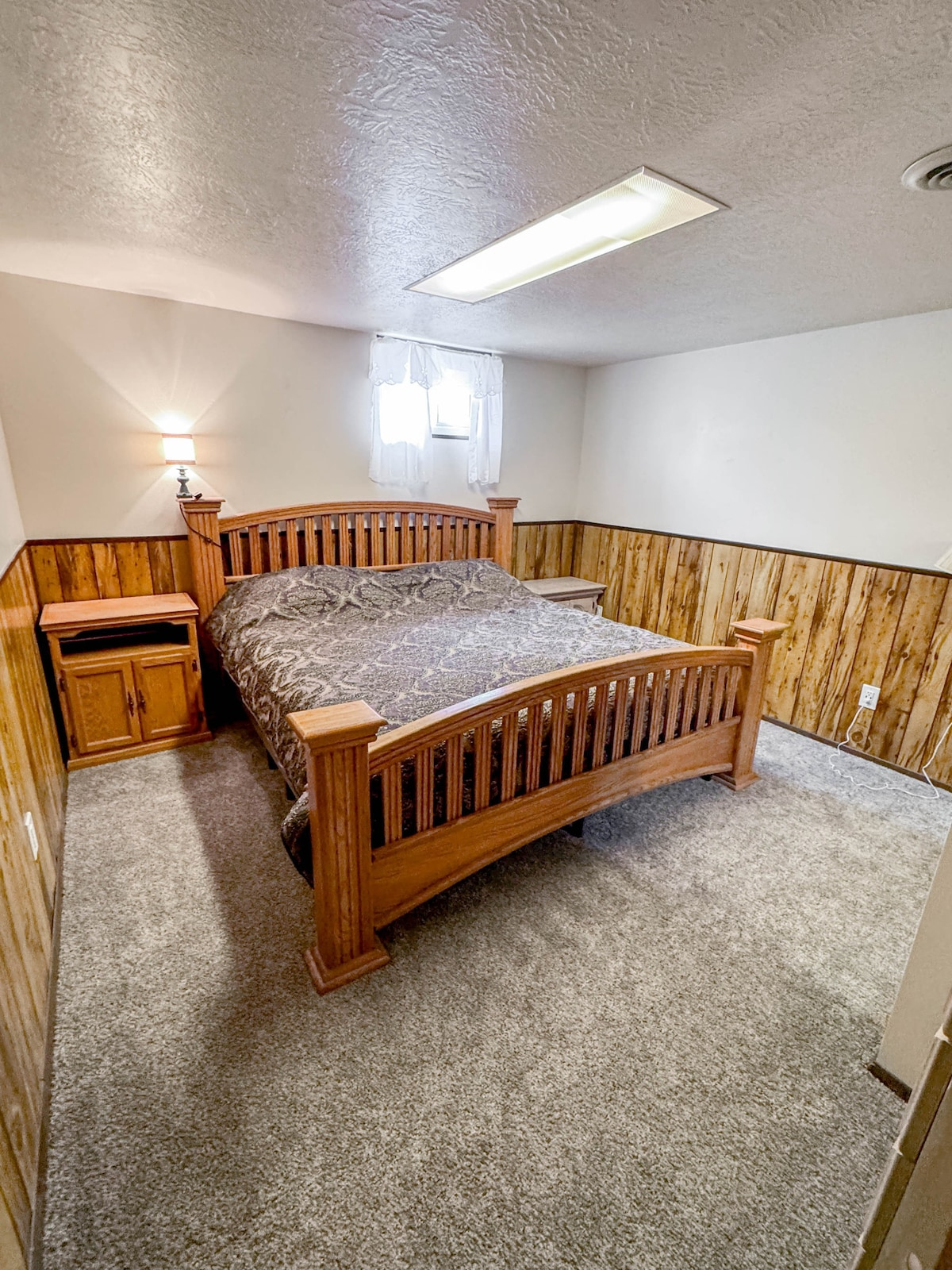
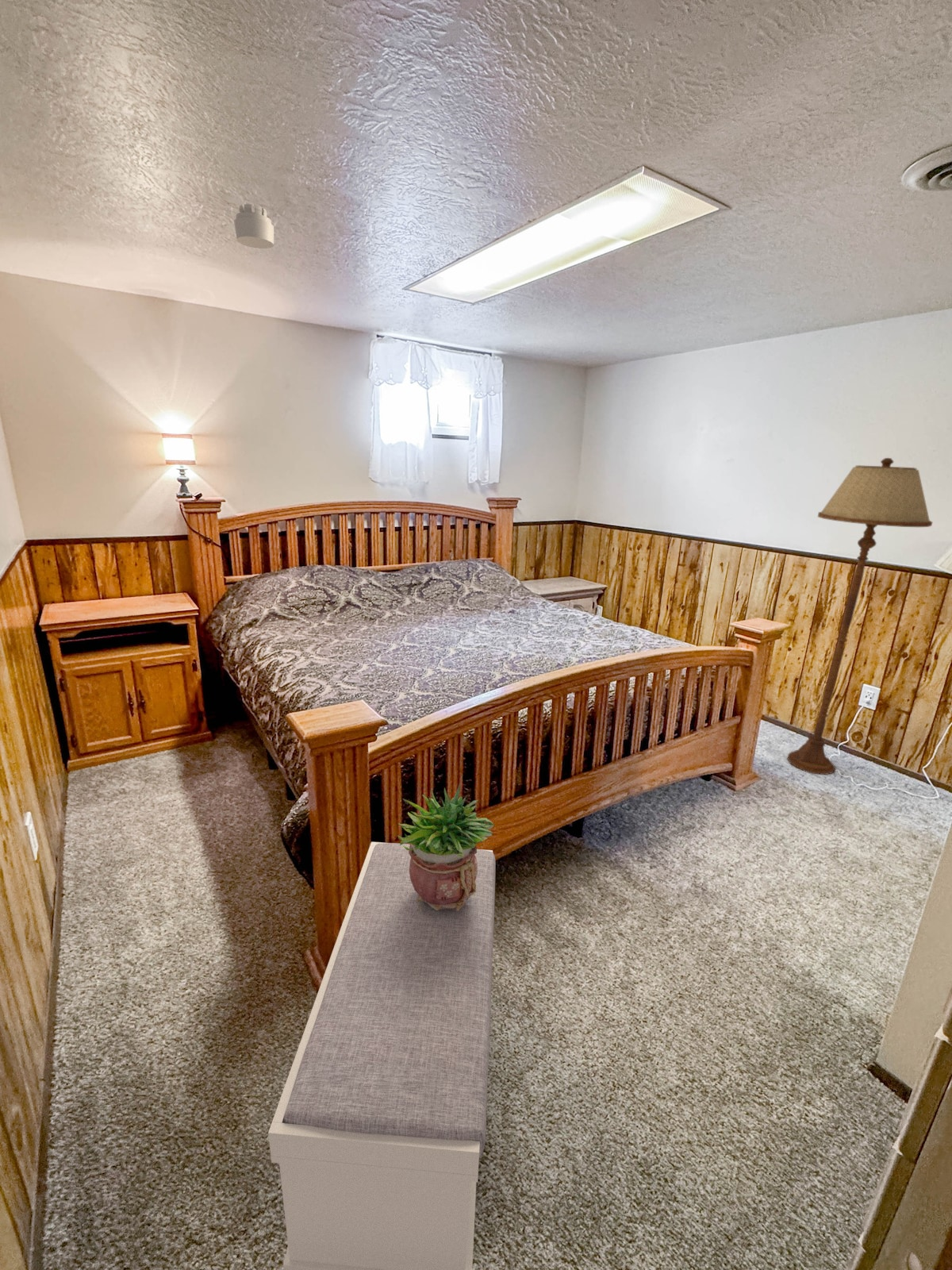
+ floor lamp [787,457,933,775]
+ smoke detector [233,203,274,249]
+ bench [267,841,497,1270]
+ potted plant [397,784,495,911]
